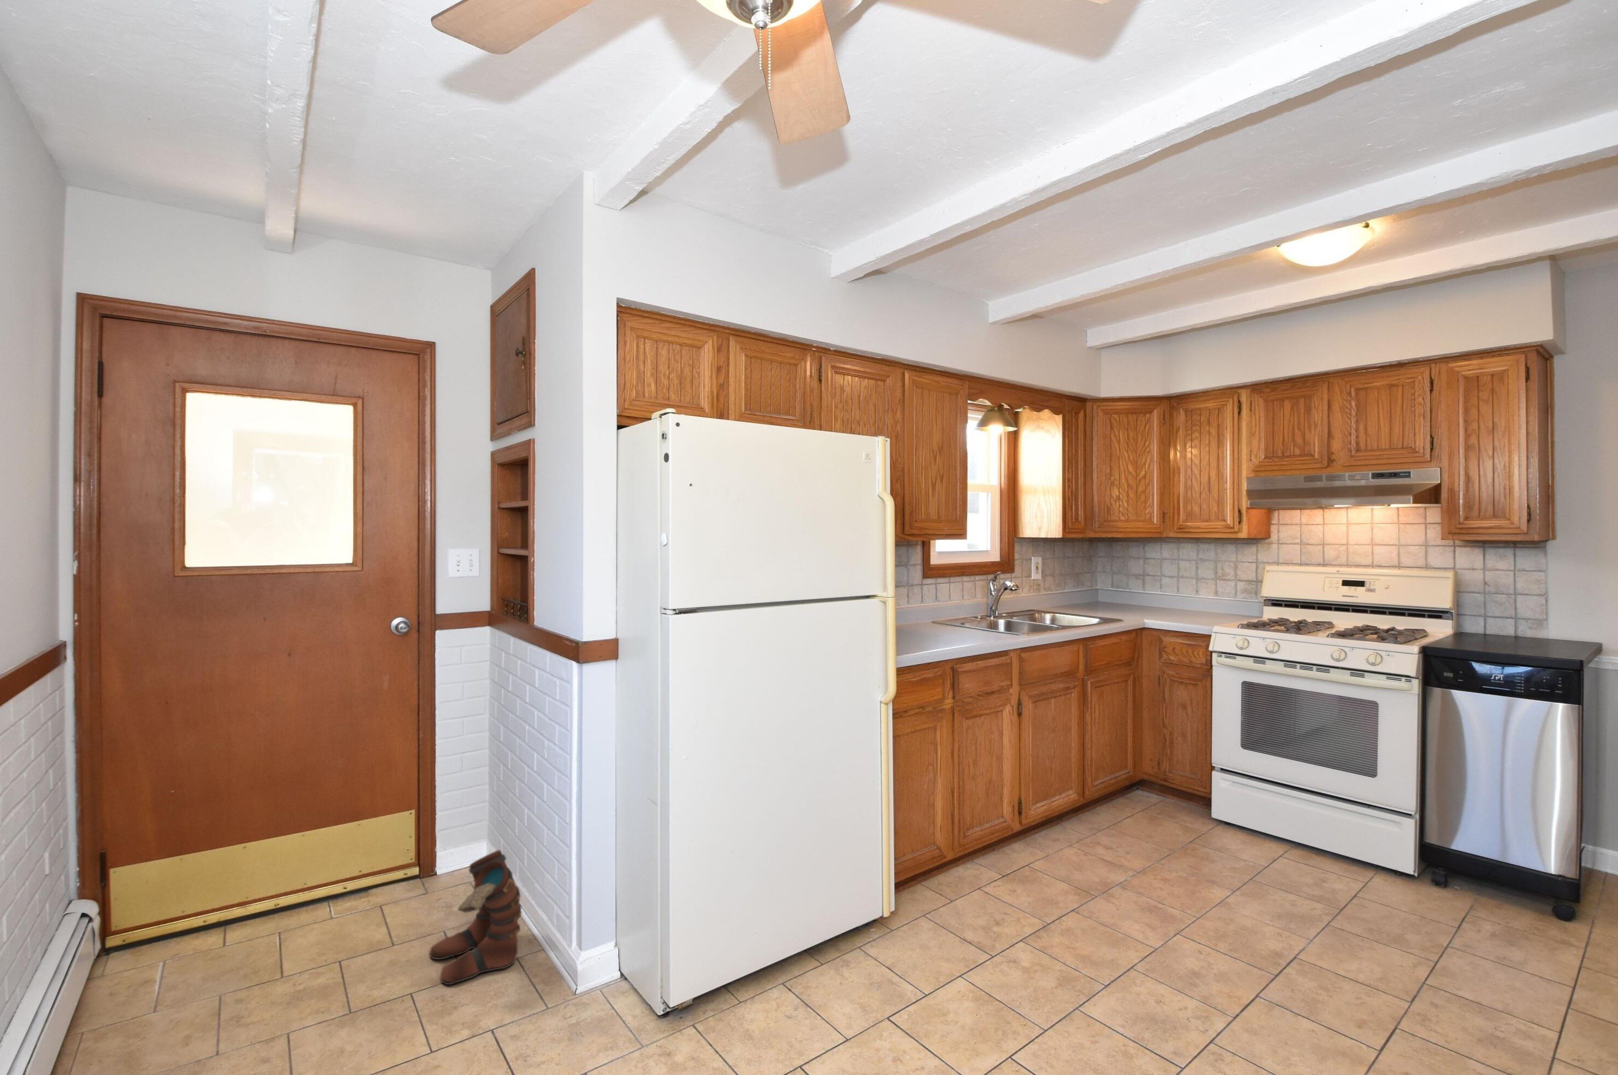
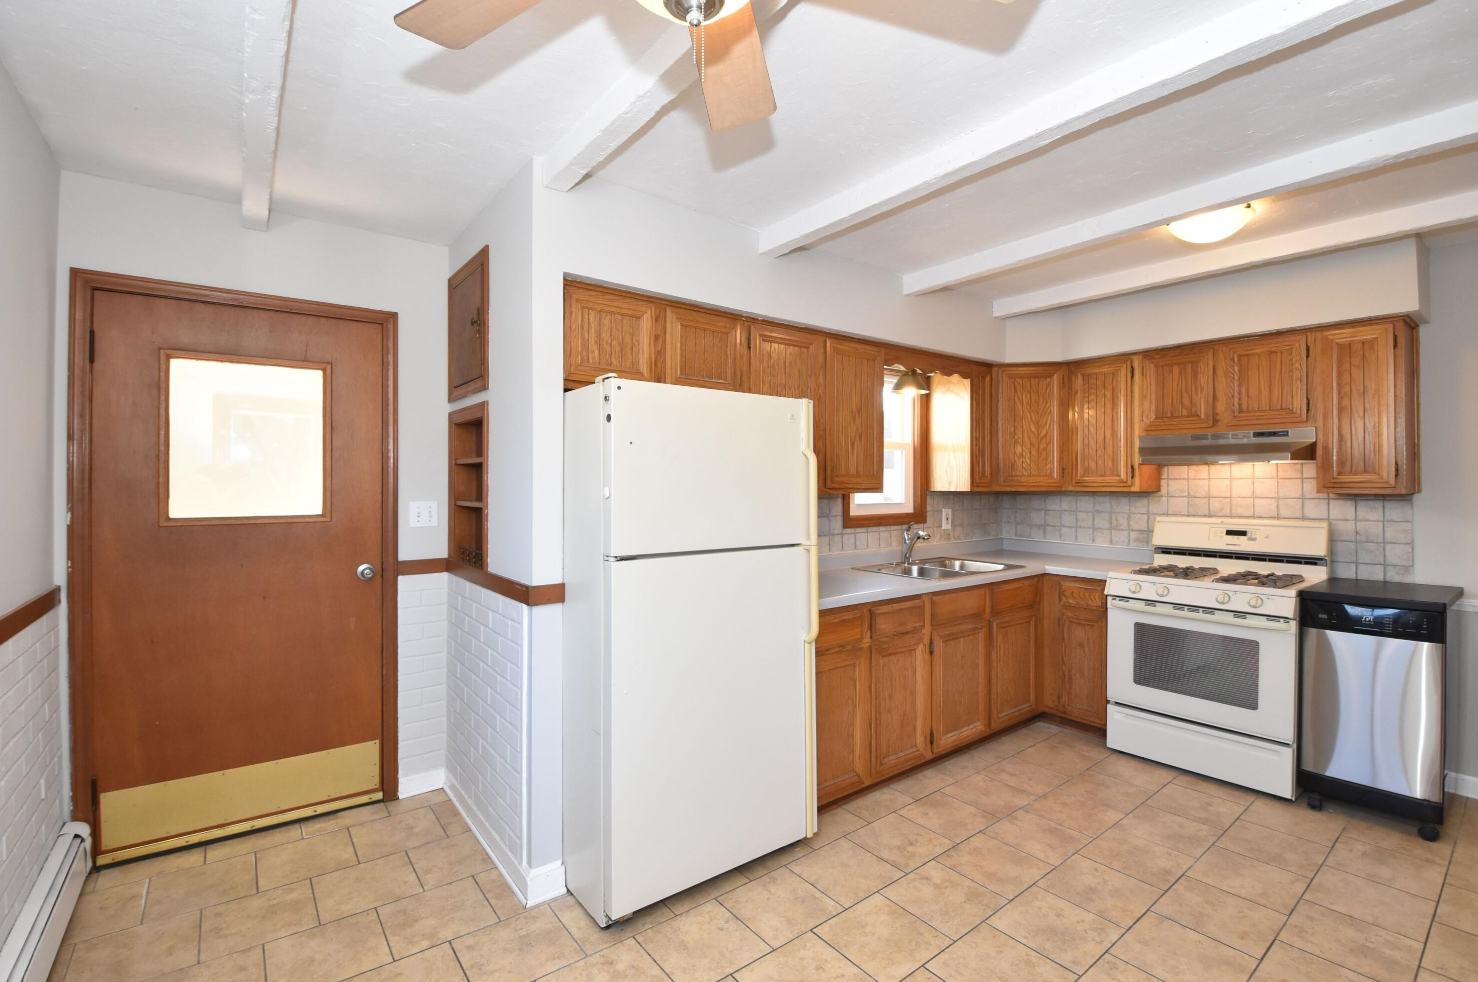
- boots [428,849,522,985]
